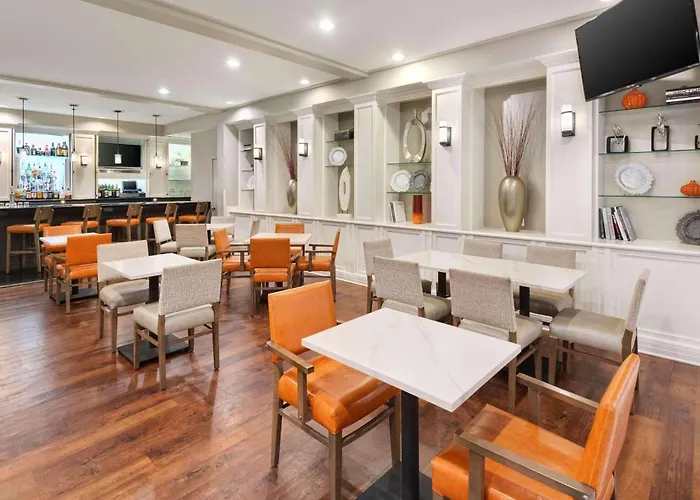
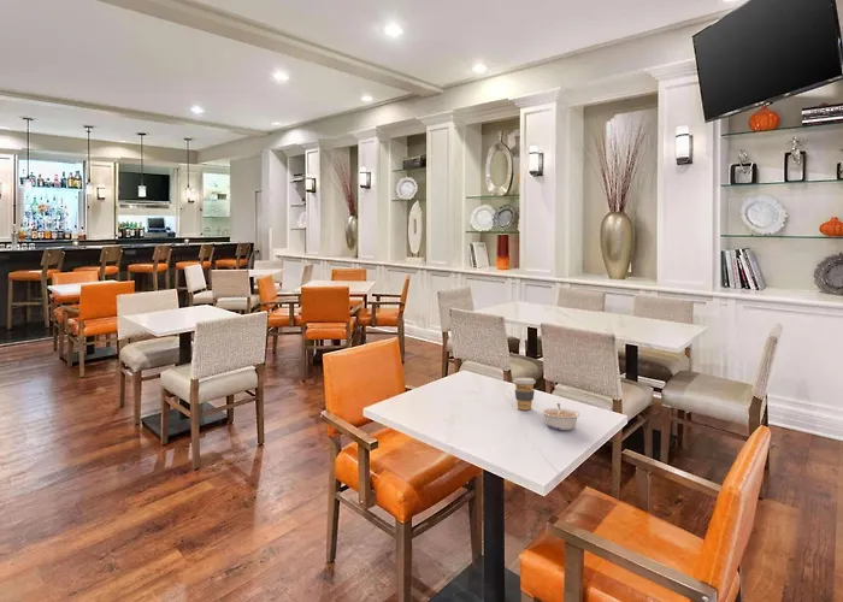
+ coffee cup [512,377,537,411]
+ legume [540,402,582,431]
